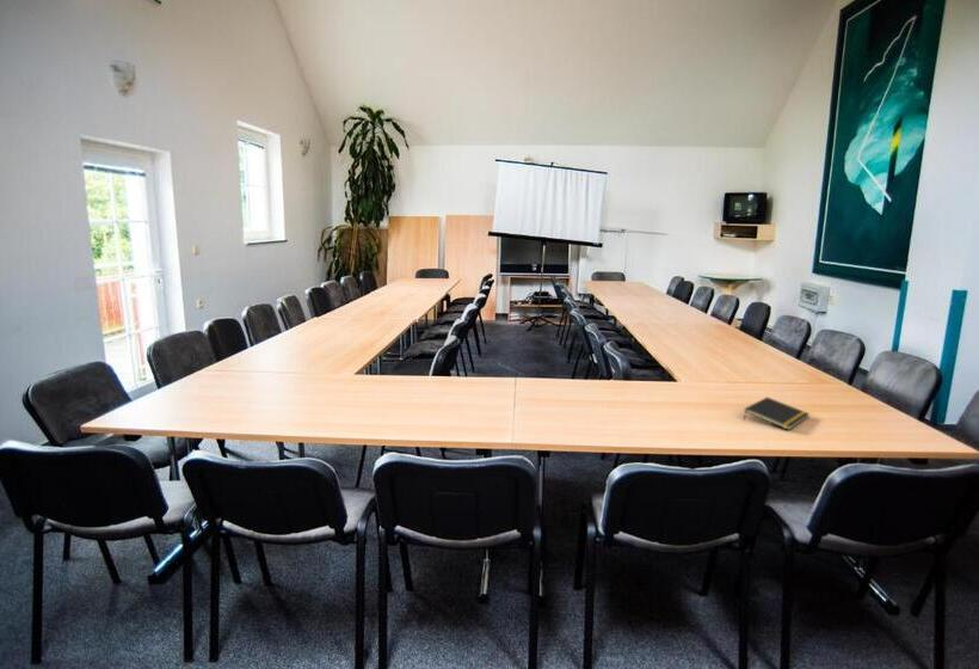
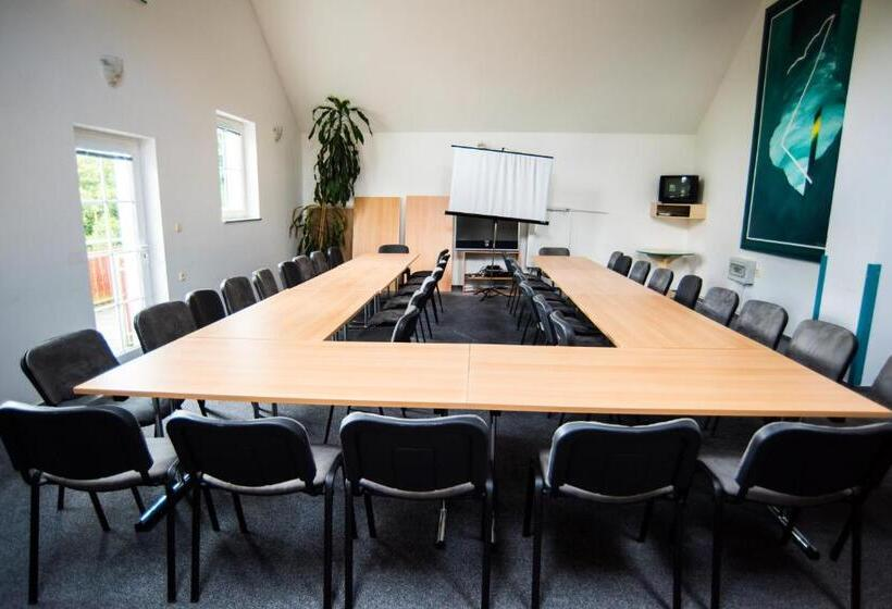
- notepad [743,395,811,431]
